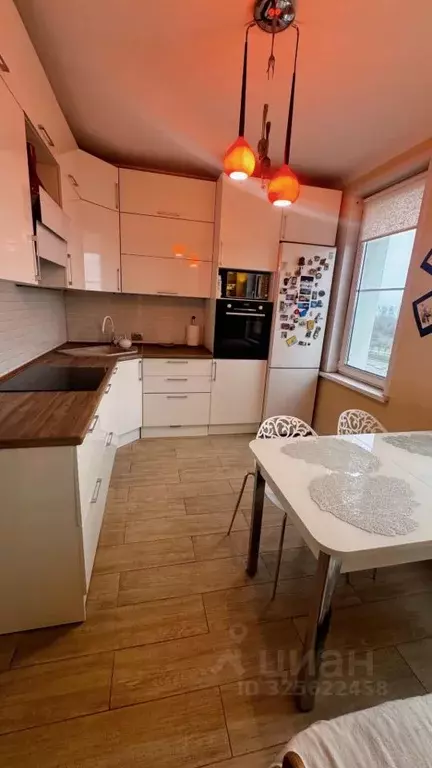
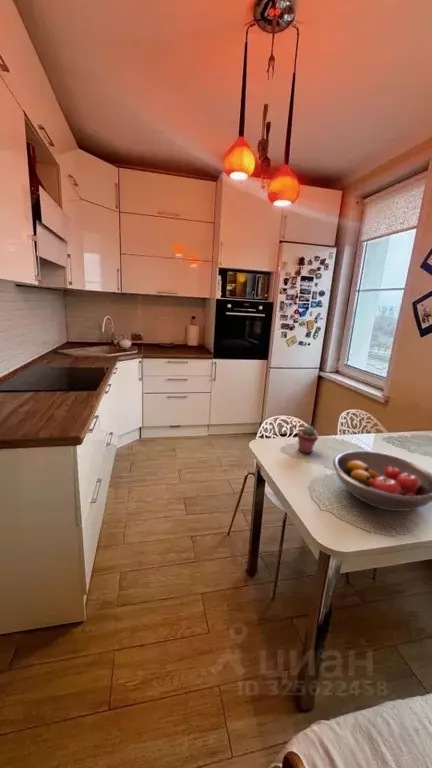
+ potted succulent [296,425,319,454]
+ fruit bowl [332,450,432,512]
